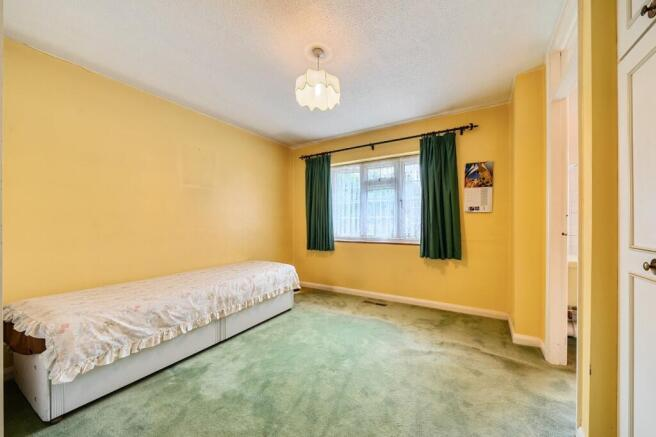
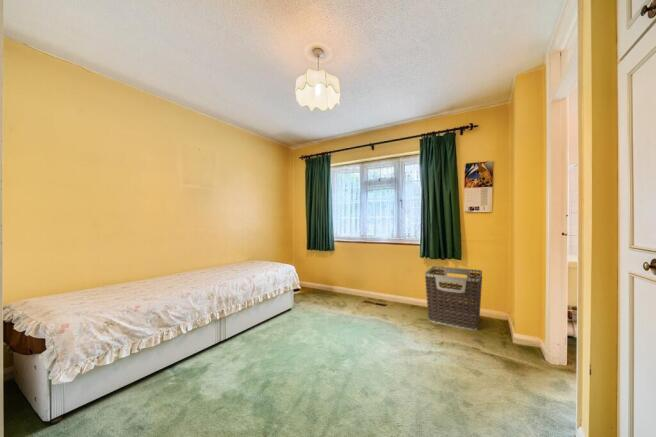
+ clothes hamper [424,265,483,331]
